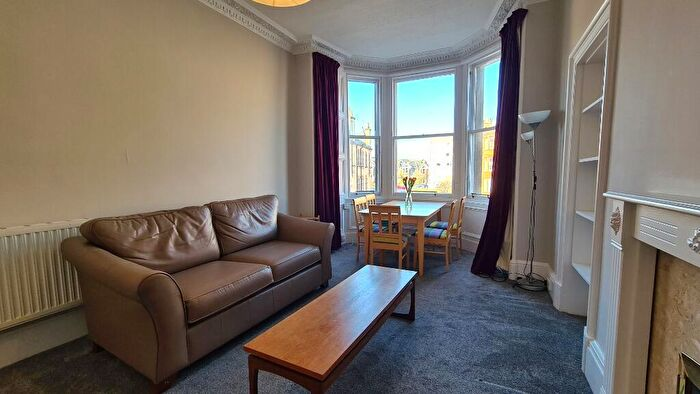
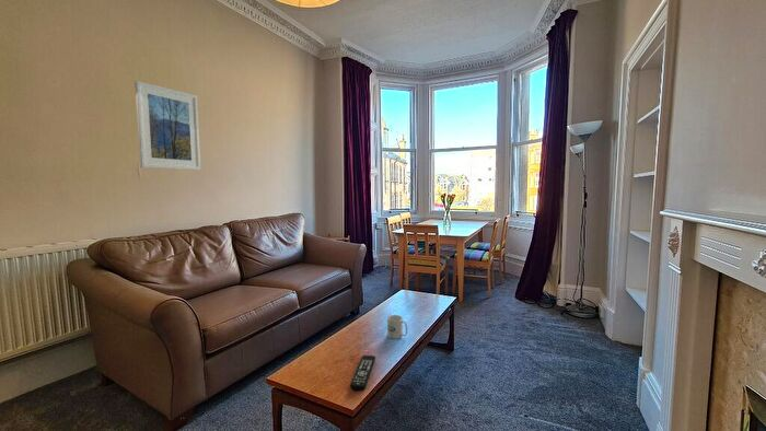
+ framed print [134,80,201,171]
+ mug [386,314,409,340]
+ remote control [349,354,376,392]
